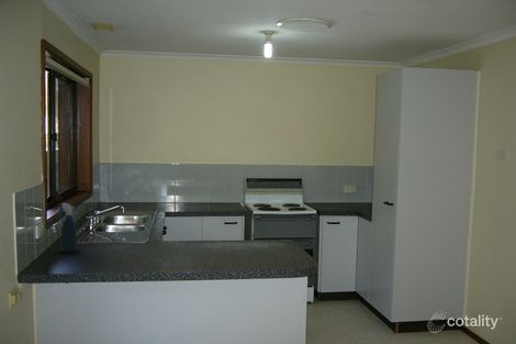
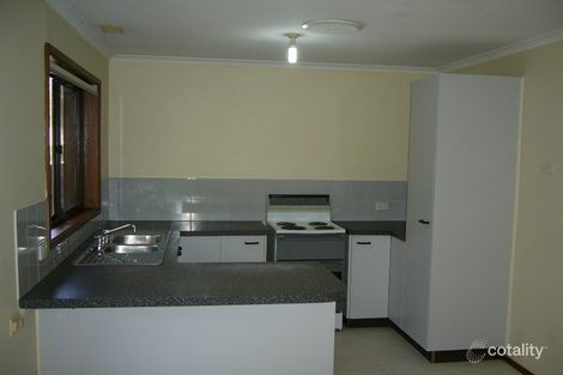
- spray bottle [56,202,79,253]
